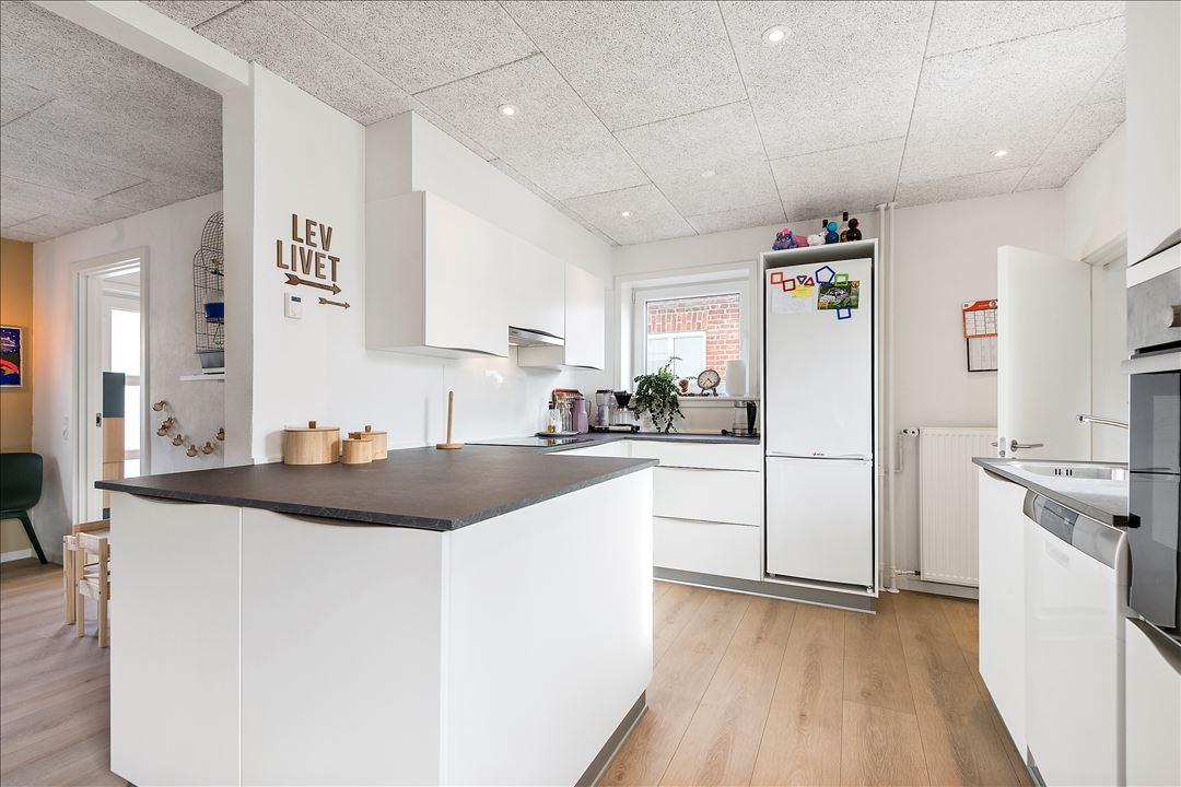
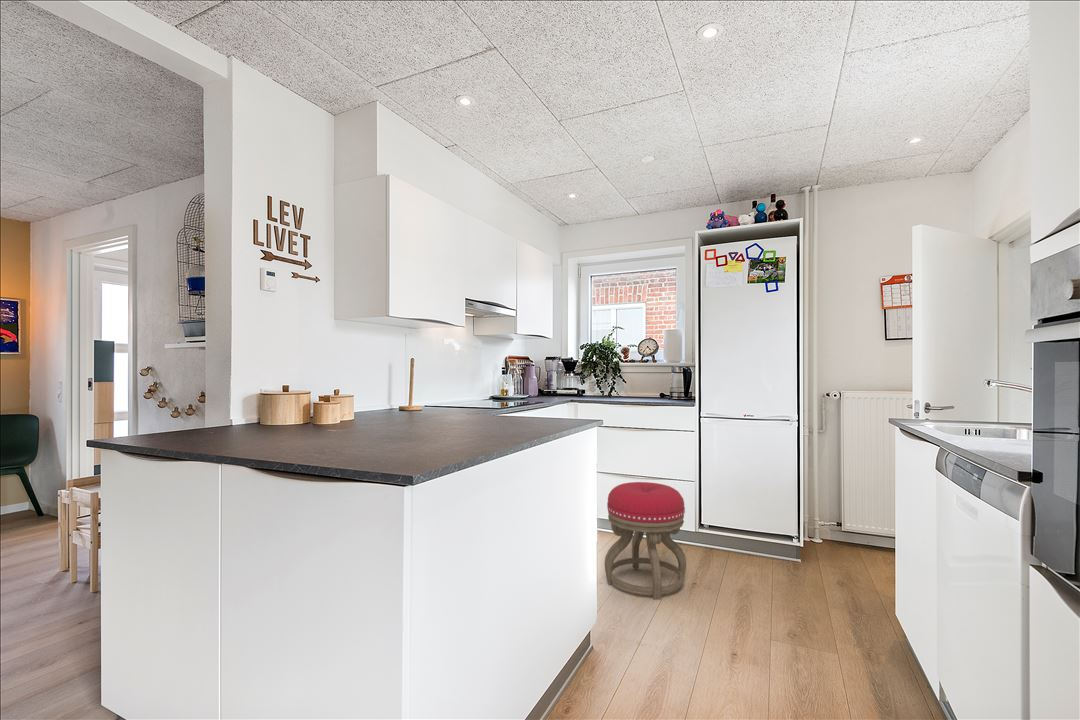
+ stool [604,481,687,601]
